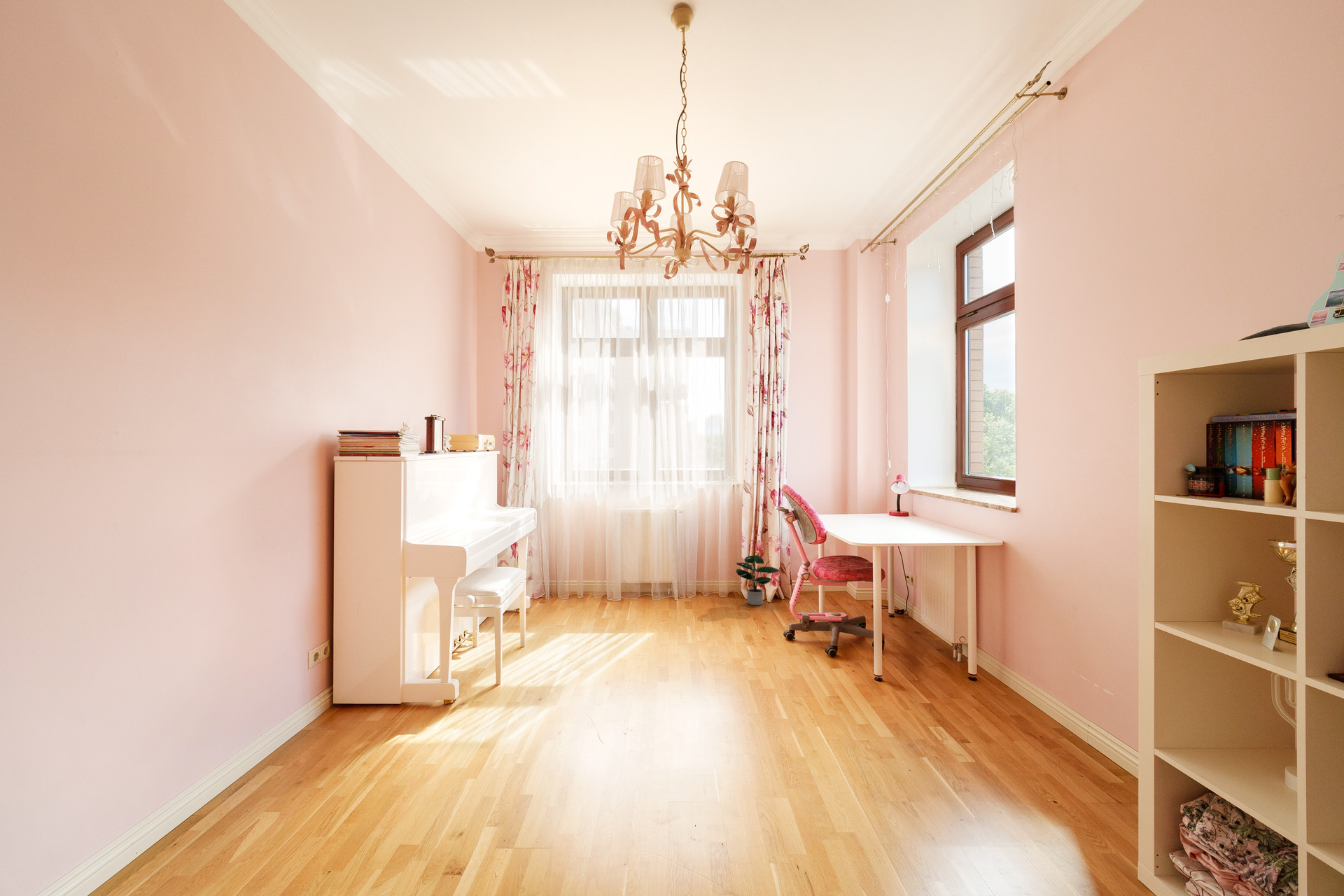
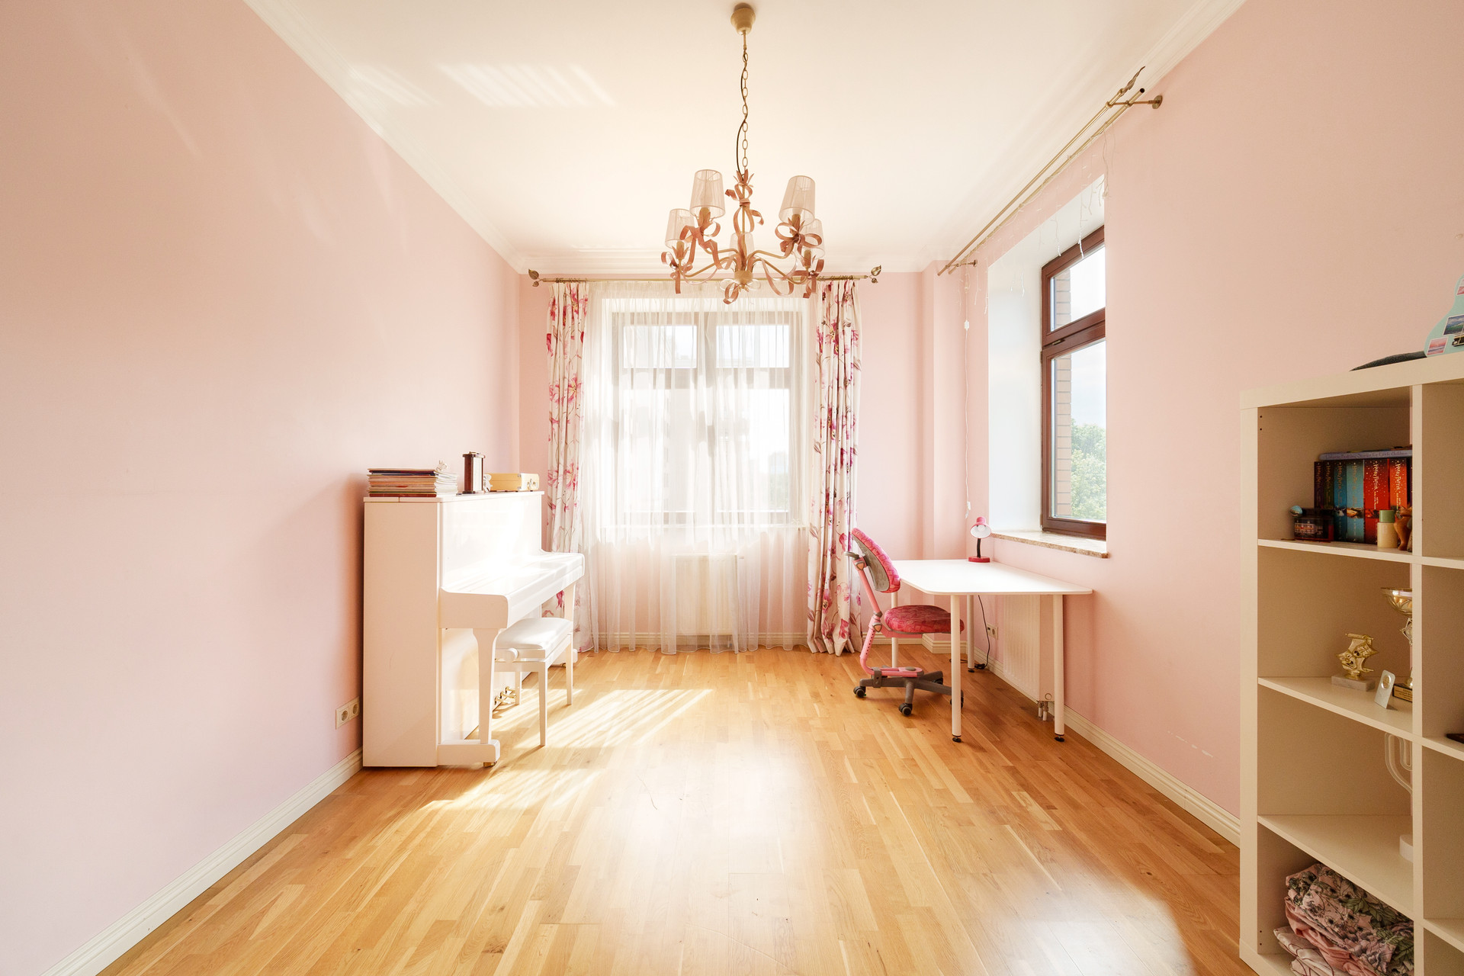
- potted plant [735,554,780,606]
